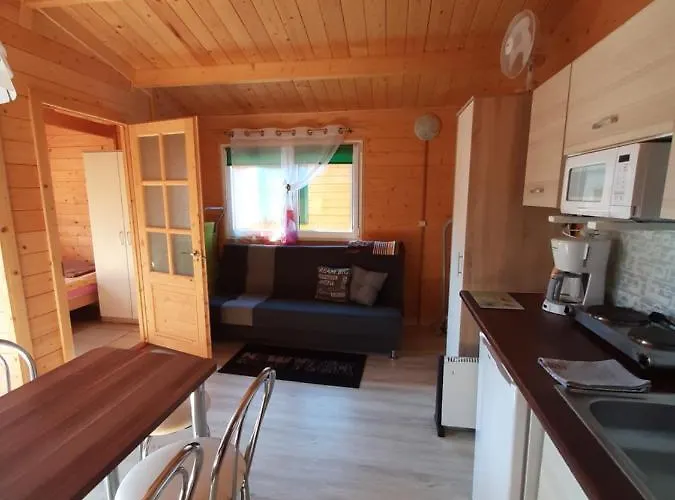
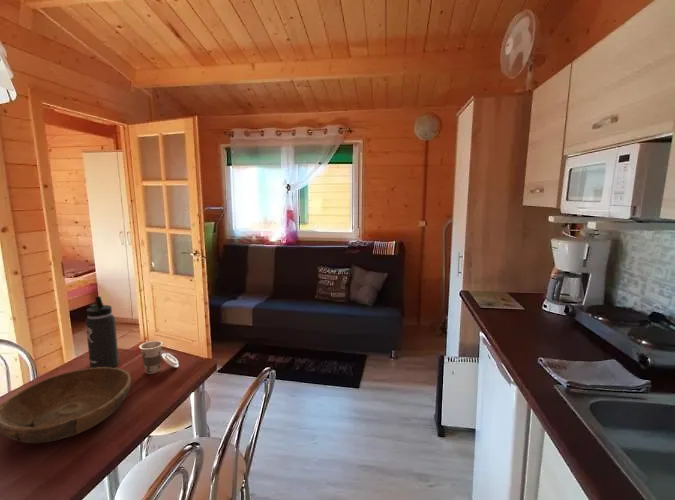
+ thermos bottle [85,295,120,368]
+ cup [138,340,180,375]
+ bowl [0,367,132,444]
